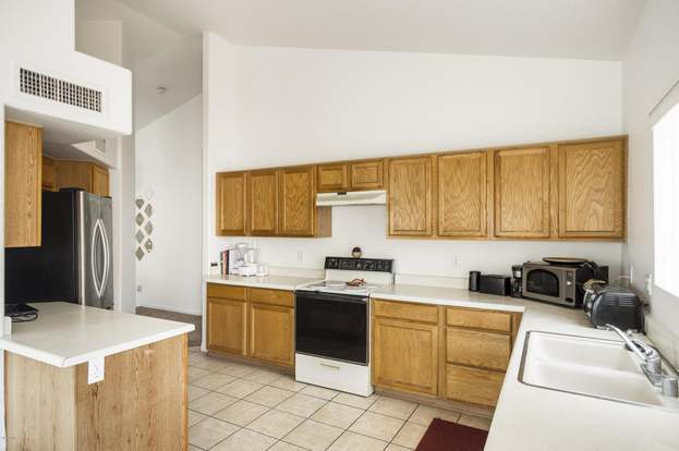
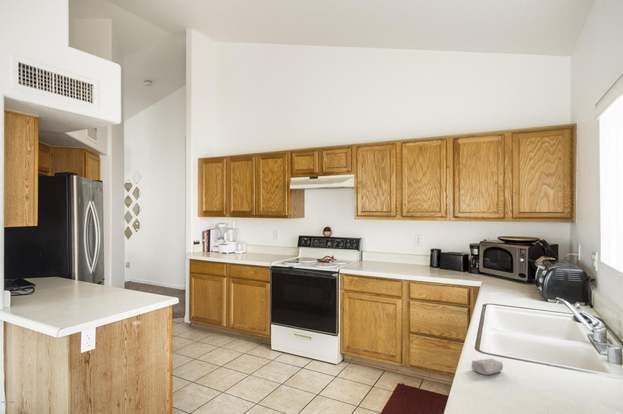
+ soap bar [471,358,504,376]
